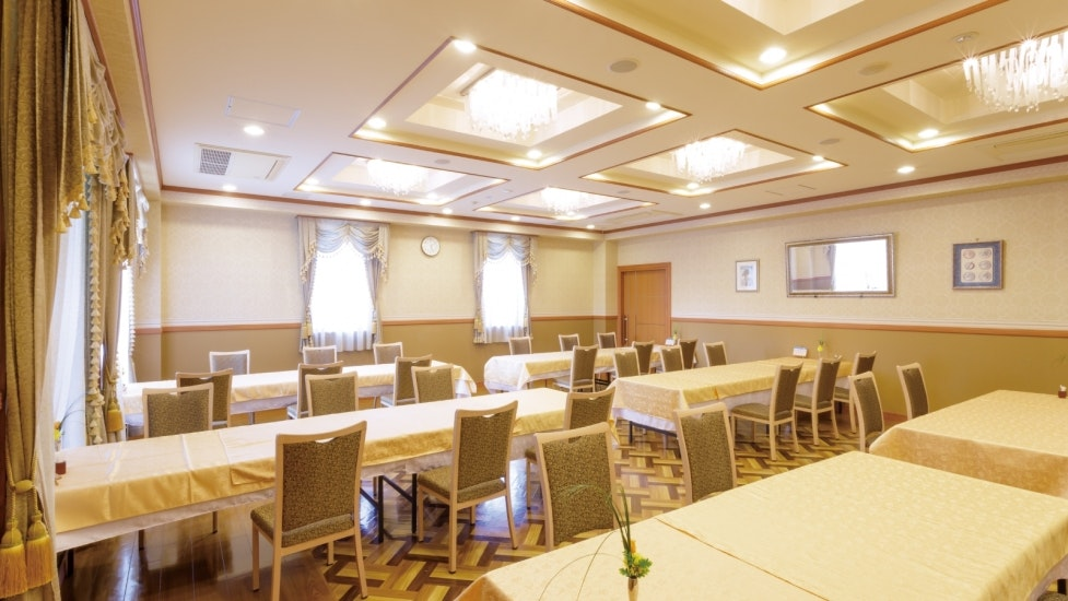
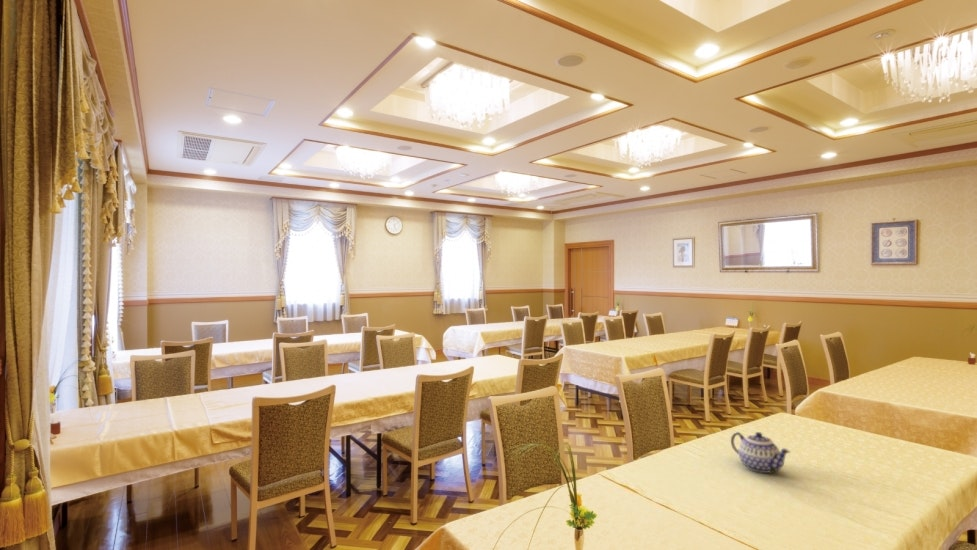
+ teapot [730,431,791,474]
